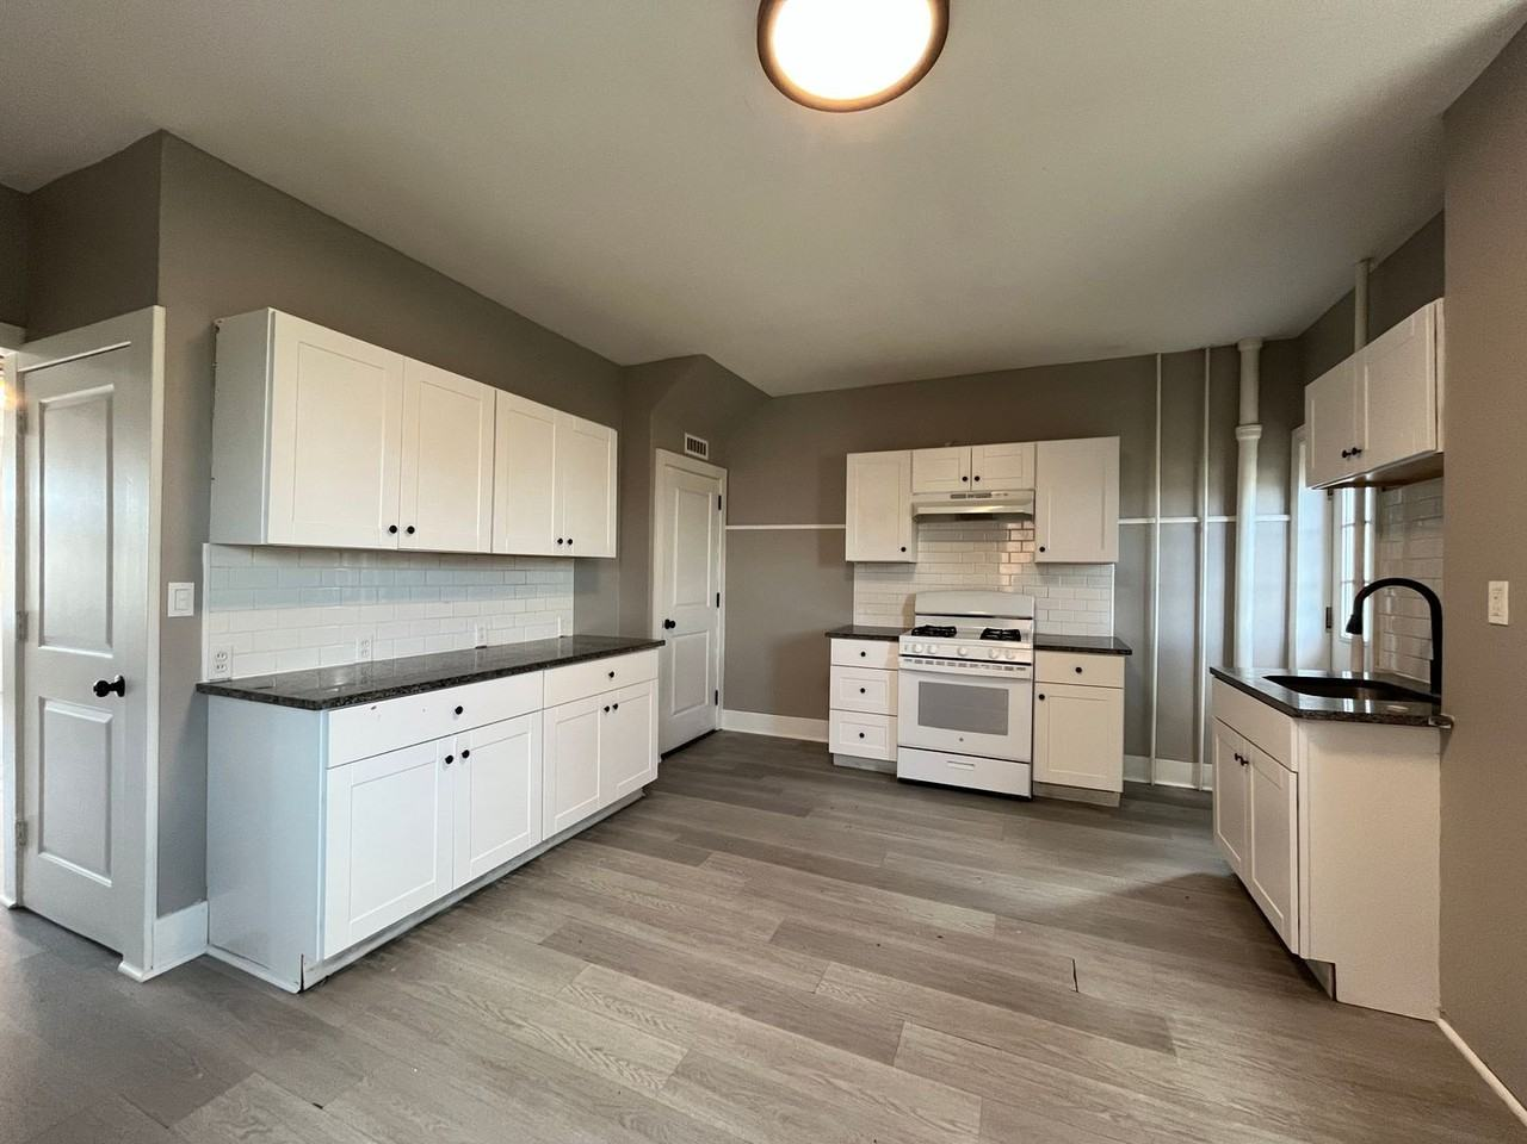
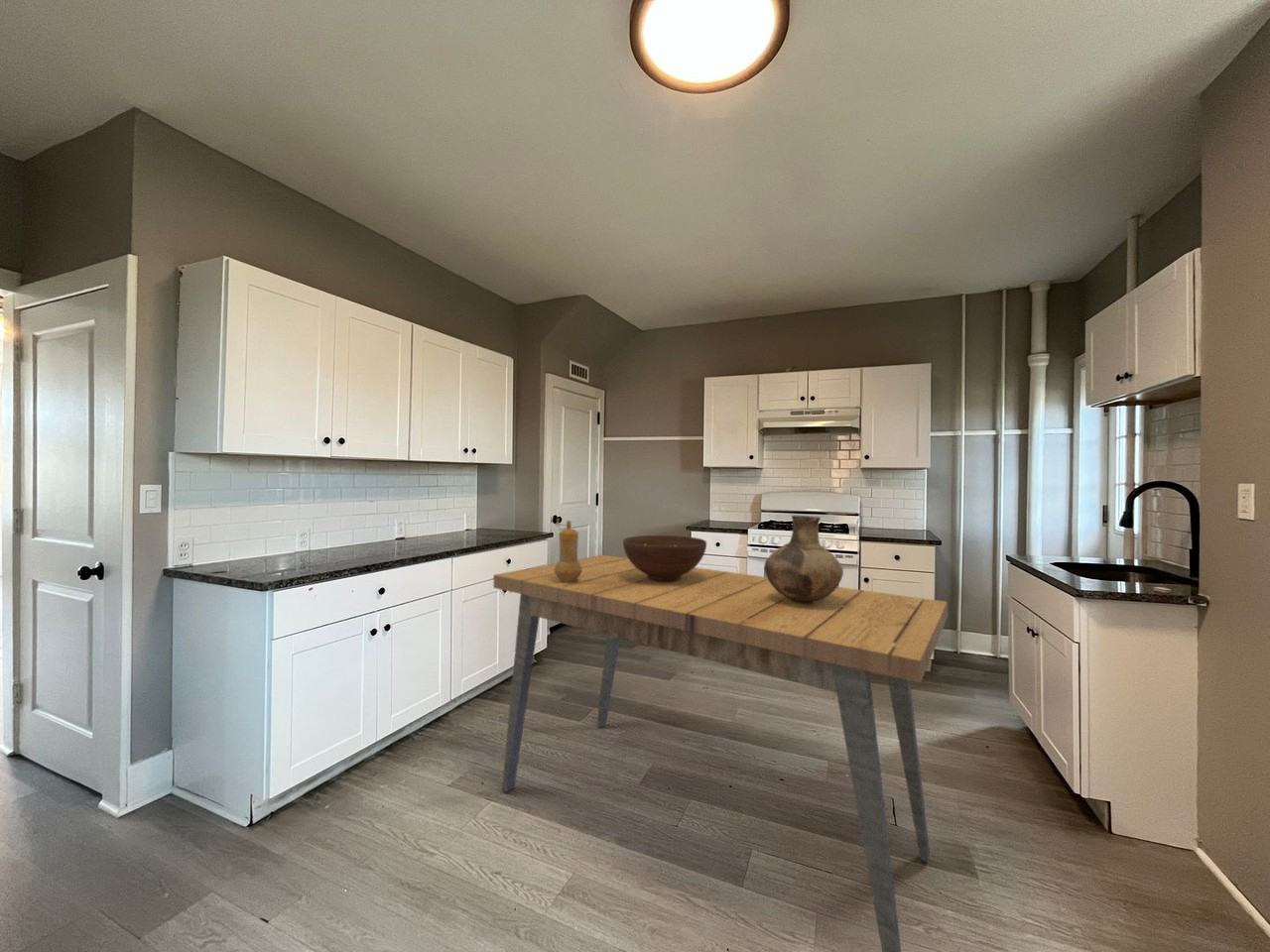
+ fruit bowl [622,535,707,581]
+ pepper mill [555,518,582,583]
+ vase [763,515,844,602]
+ dining table [492,554,949,952]
